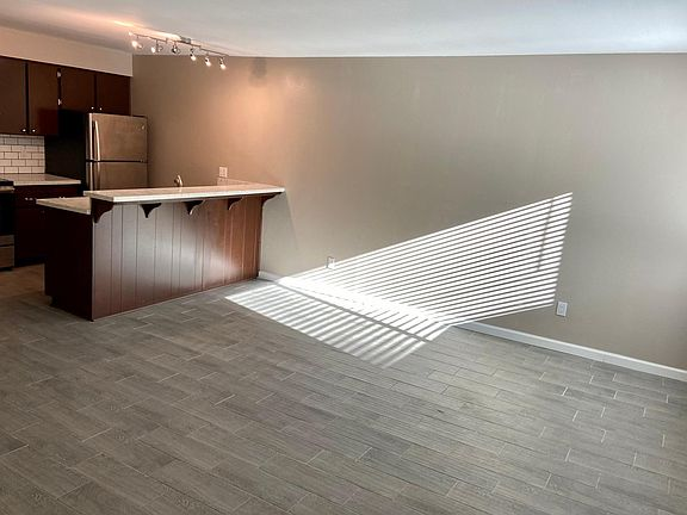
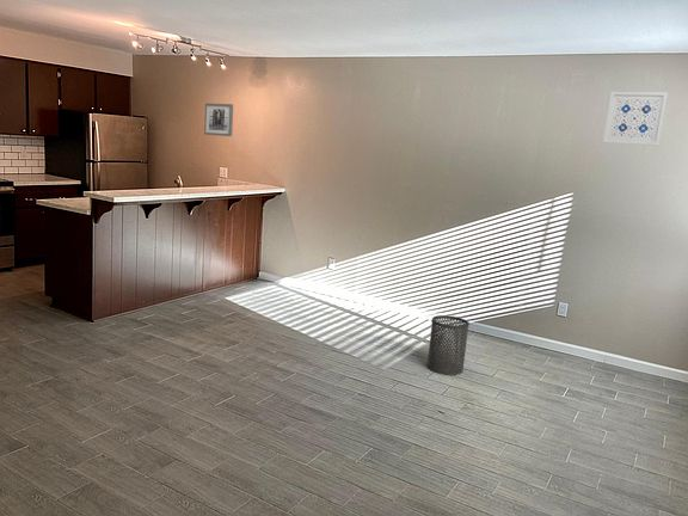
+ wall art [602,91,669,147]
+ wall art [203,103,234,137]
+ trash can [426,314,471,376]
